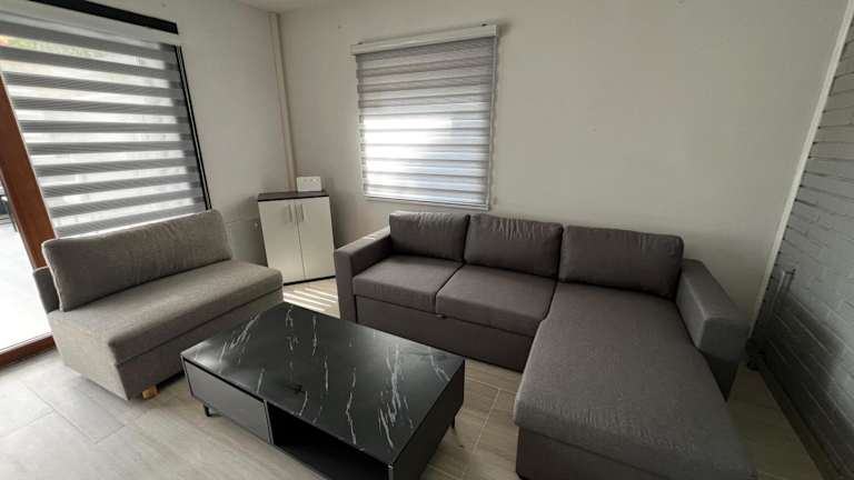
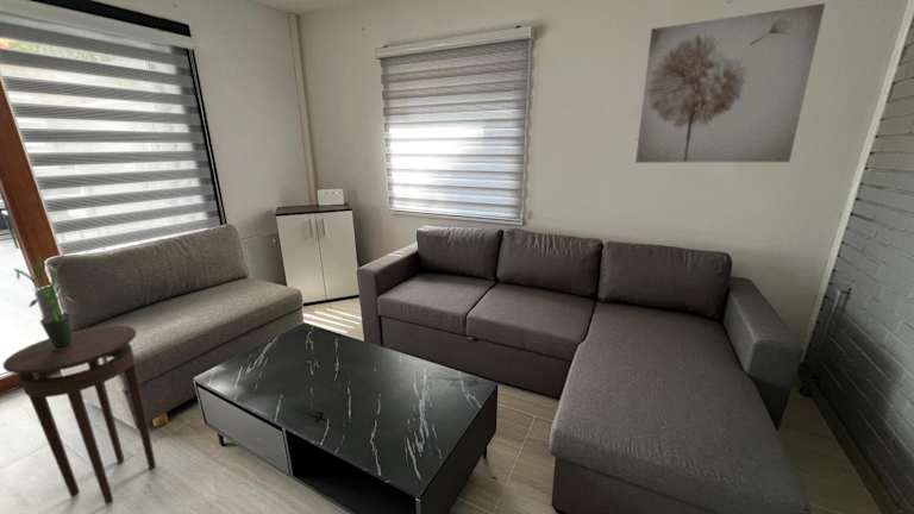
+ wall art [634,2,826,164]
+ potted plant [13,257,77,350]
+ stool [2,325,157,506]
